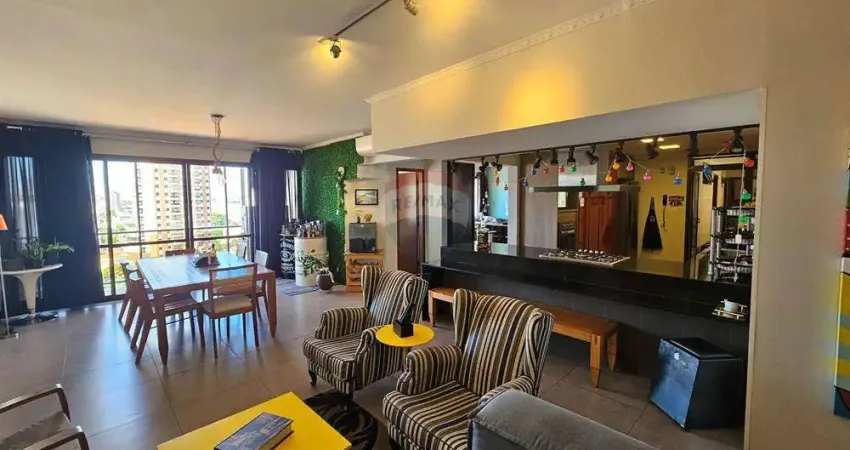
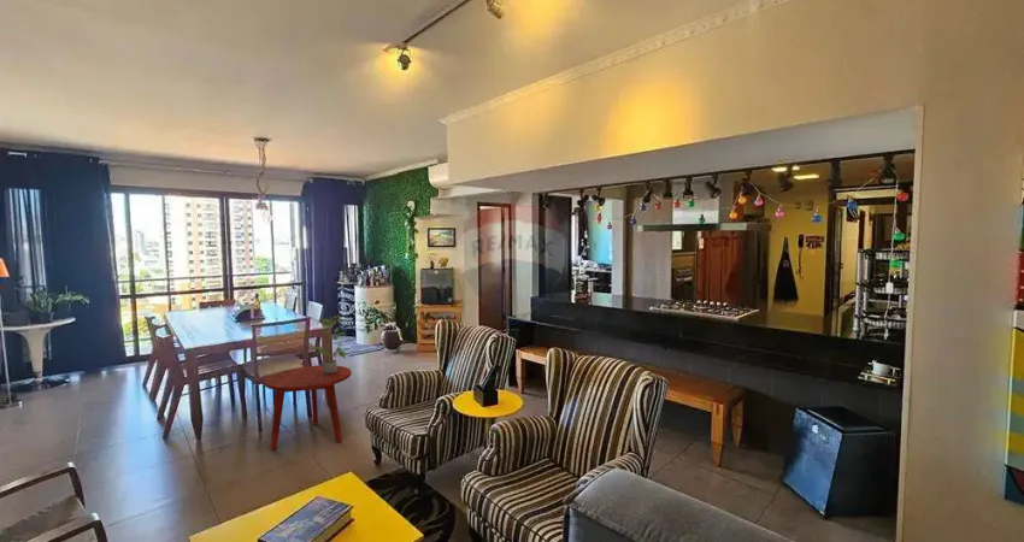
+ potted plant [313,312,349,375]
+ side table [263,364,352,450]
